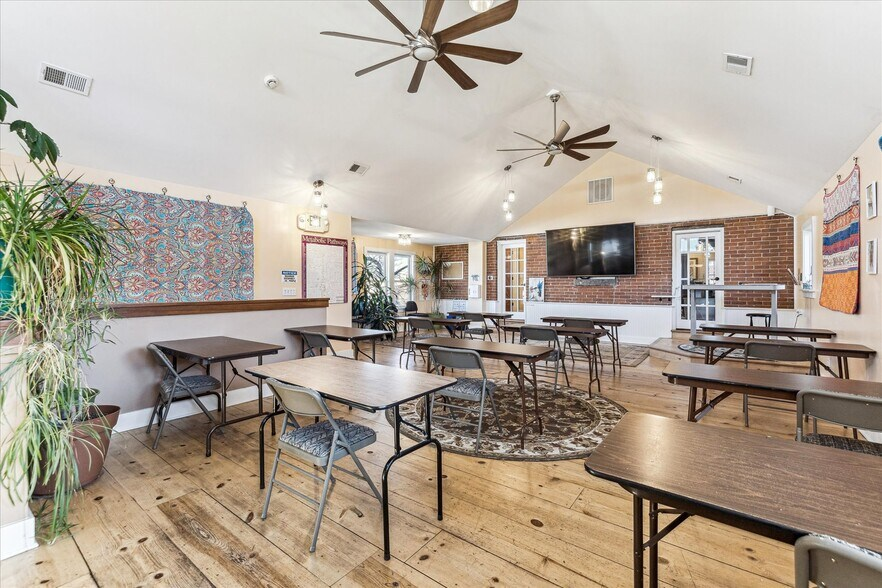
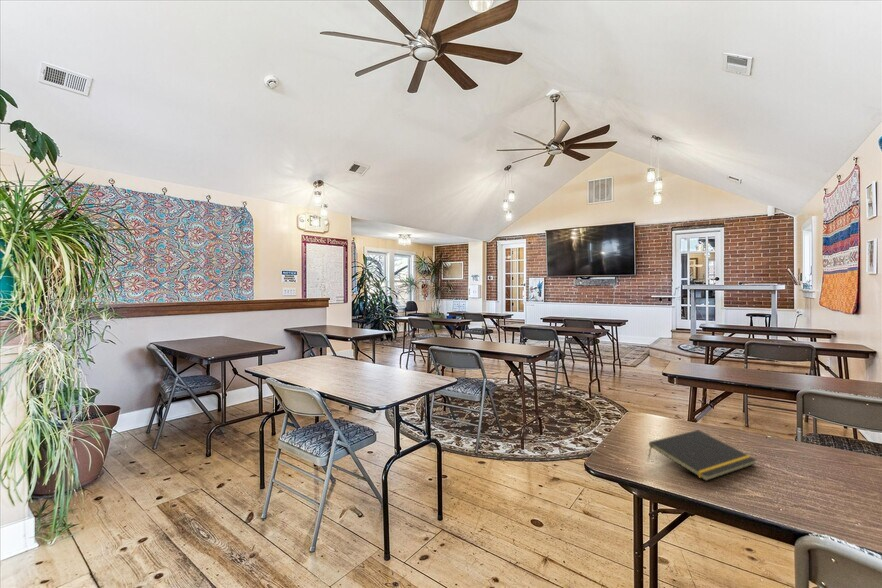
+ notepad [647,429,757,482]
